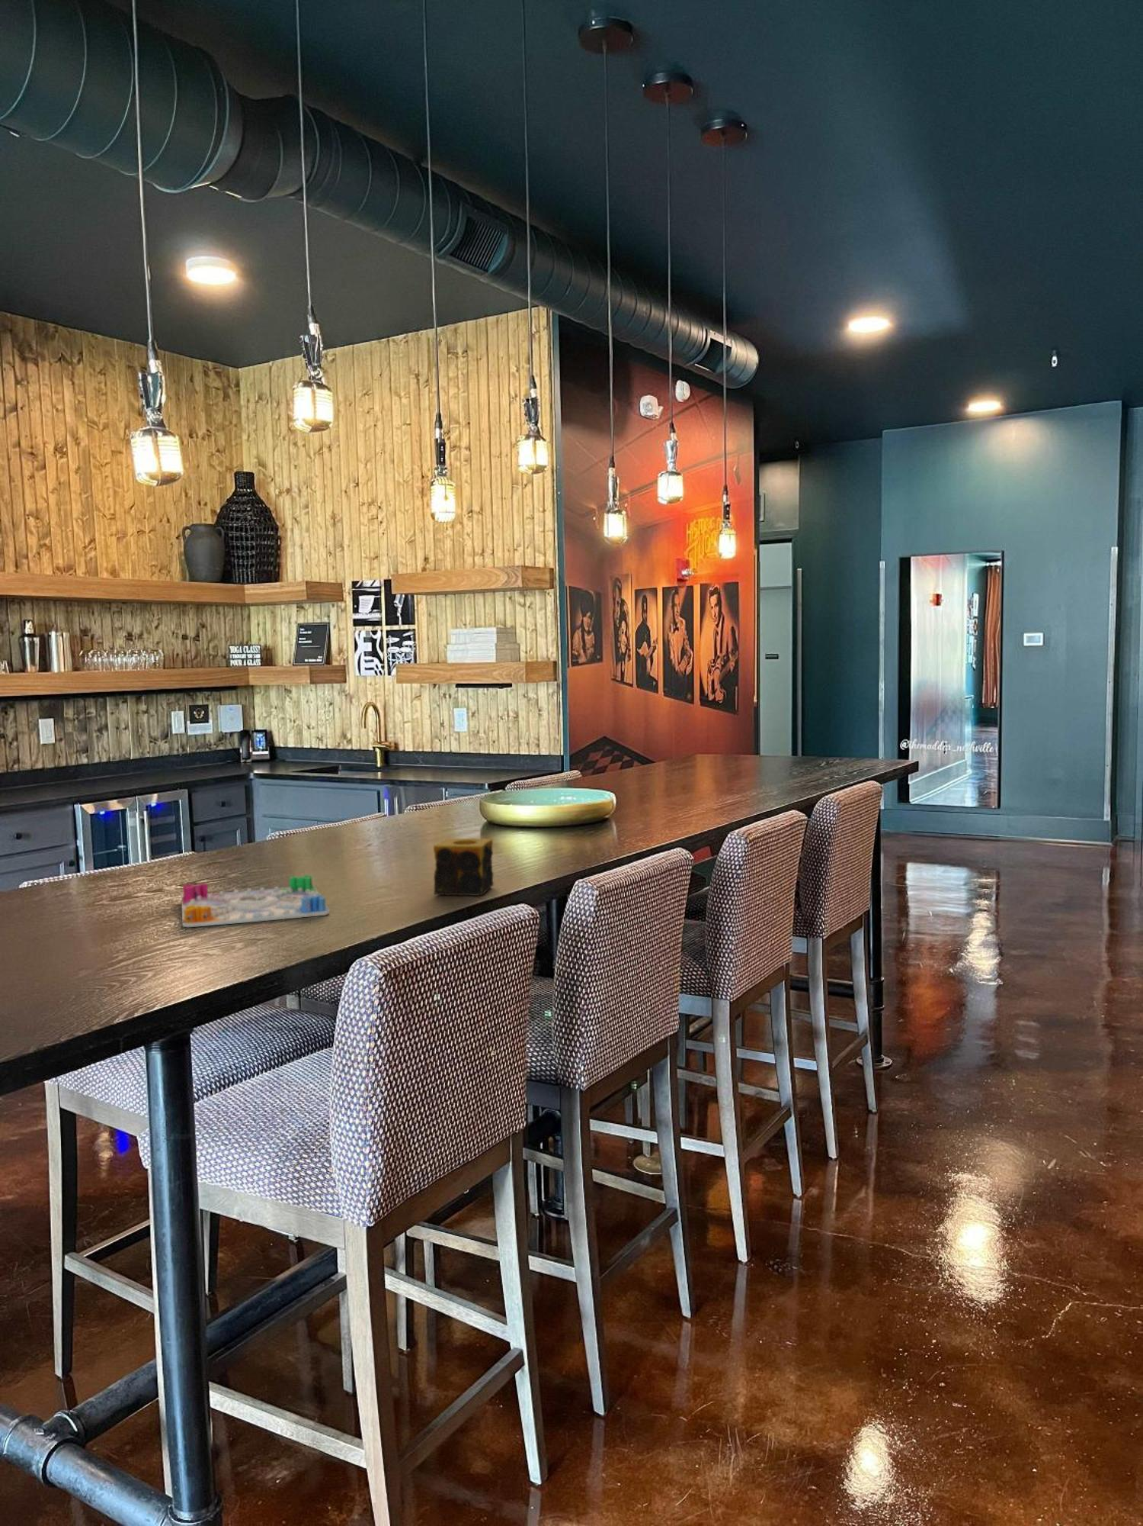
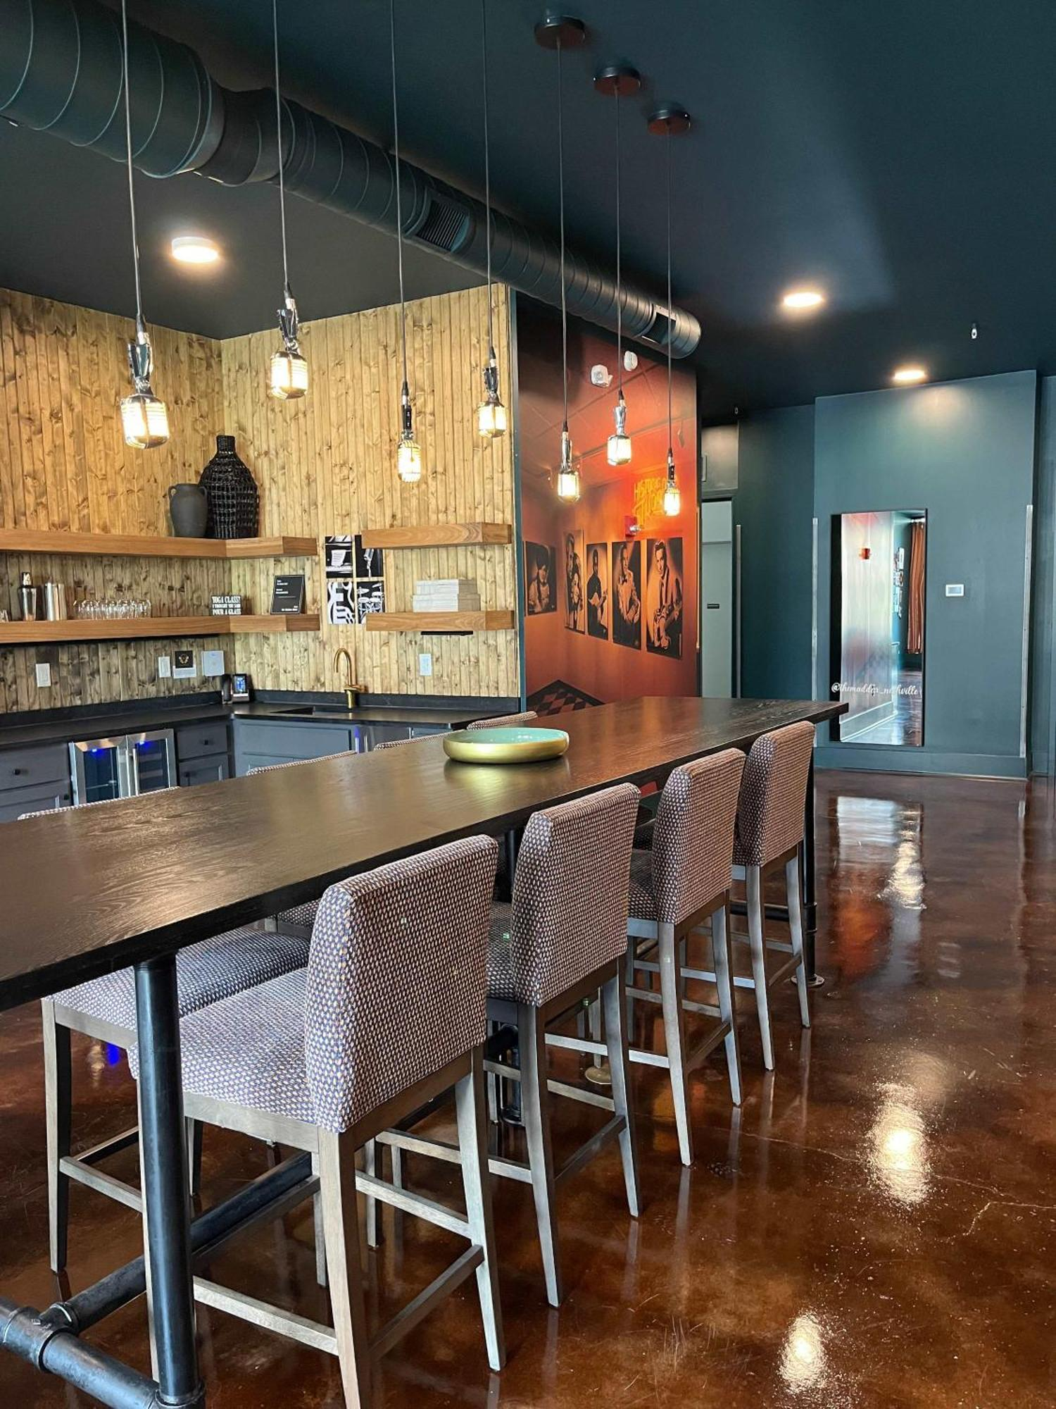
- candle [432,837,495,896]
- board game [180,875,330,928]
